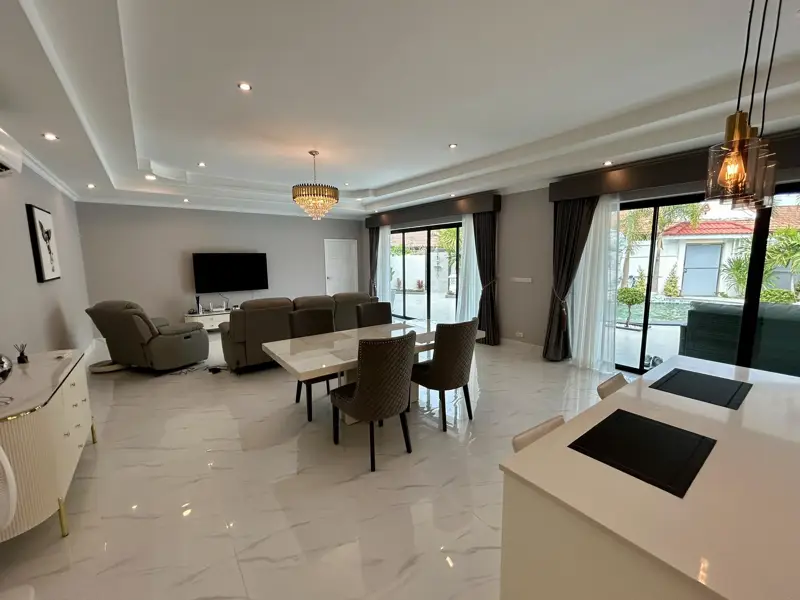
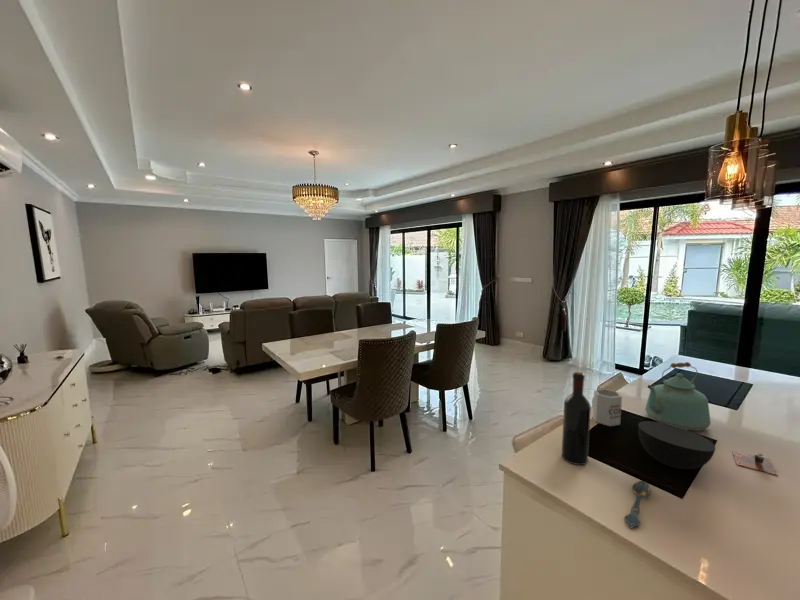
+ wine bottle [561,371,592,466]
+ cup [731,450,778,476]
+ bowl [637,420,716,470]
+ spoon [624,480,652,530]
+ kettle [644,361,712,431]
+ mug [591,388,623,427]
